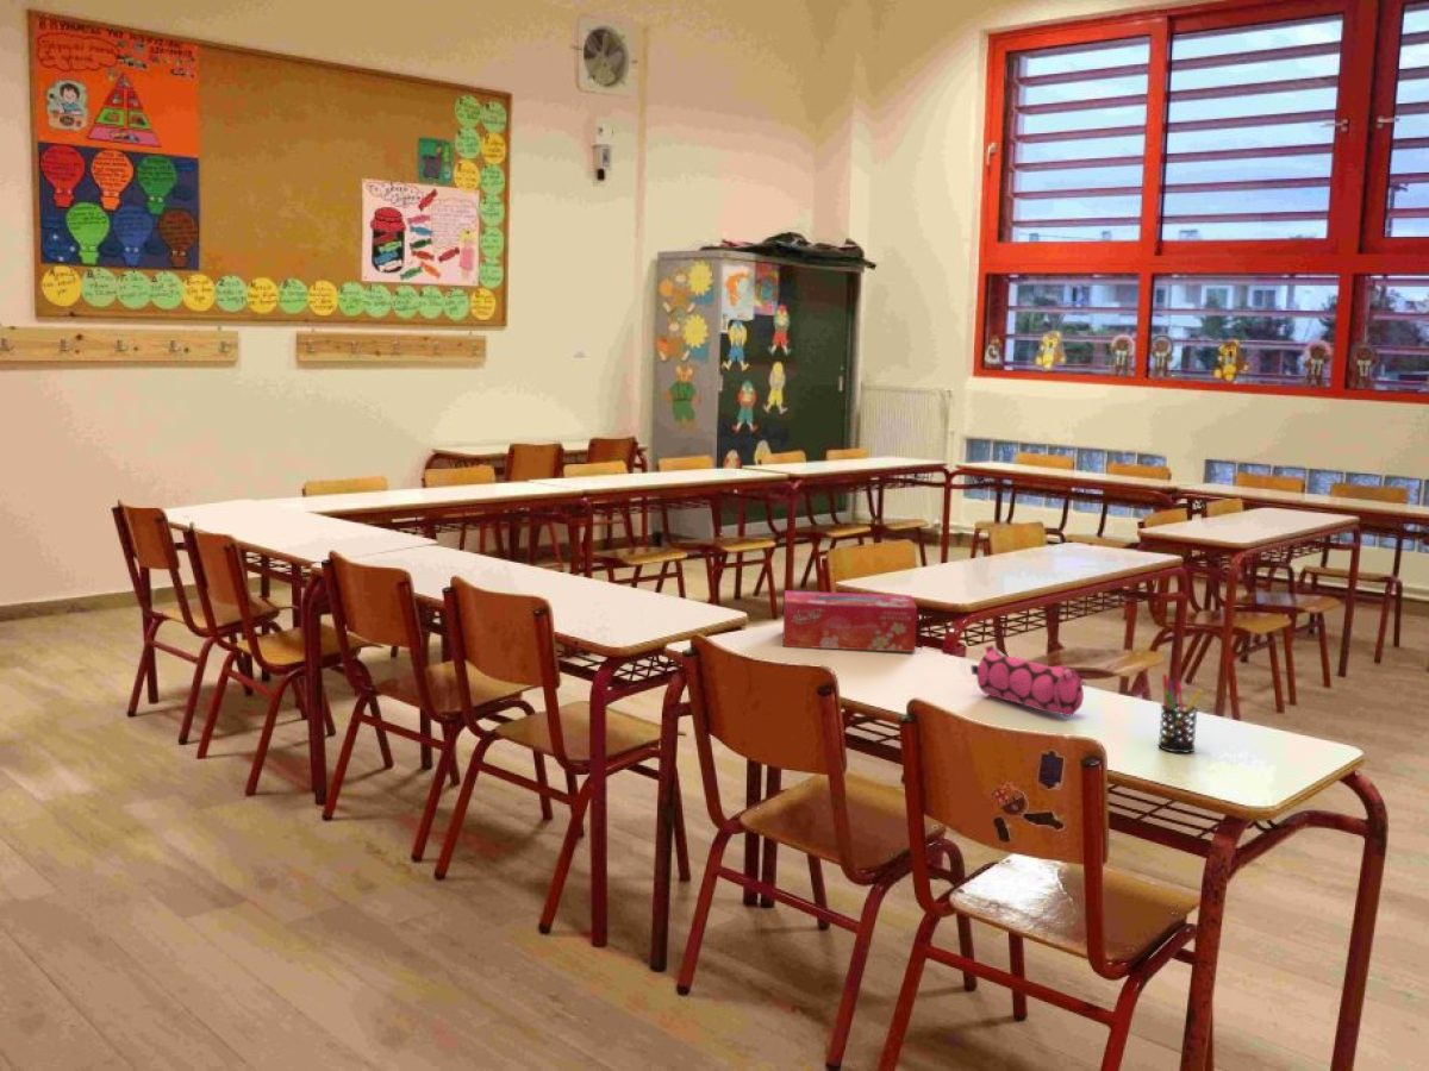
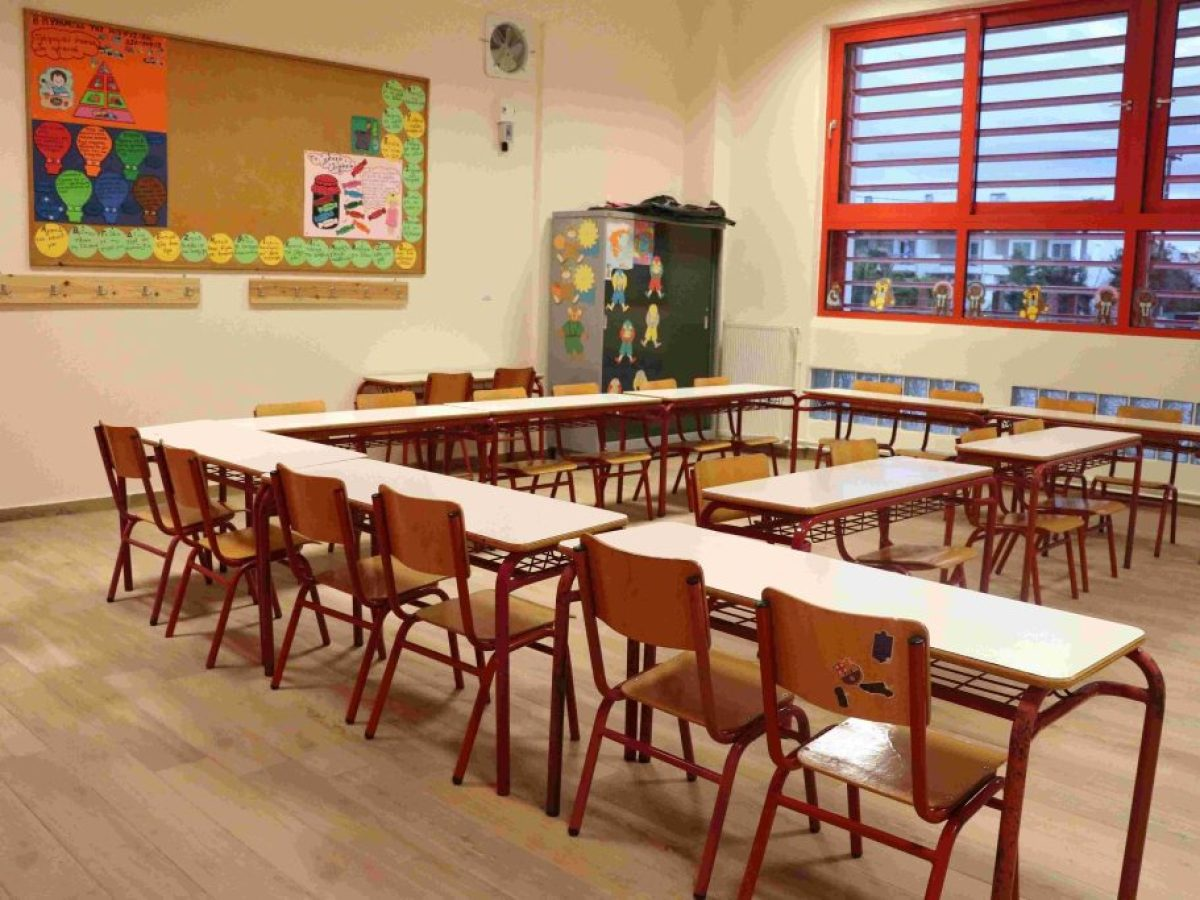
- tissue box [782,589,918,653]
- pencil case [969,644,1085,718]
- pen holder [1157,674,1204,753]
